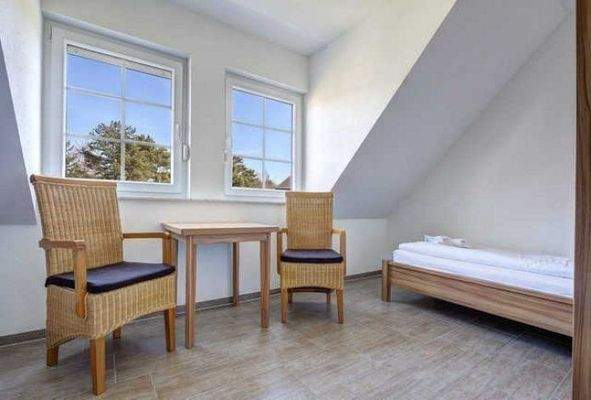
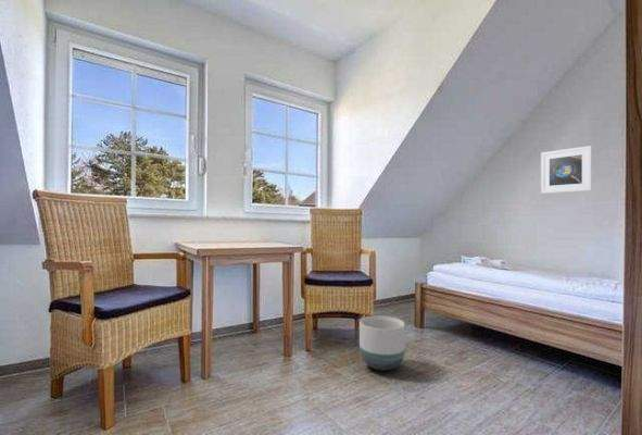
+ planter [358,314,406,372]
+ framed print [540,145,593,195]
